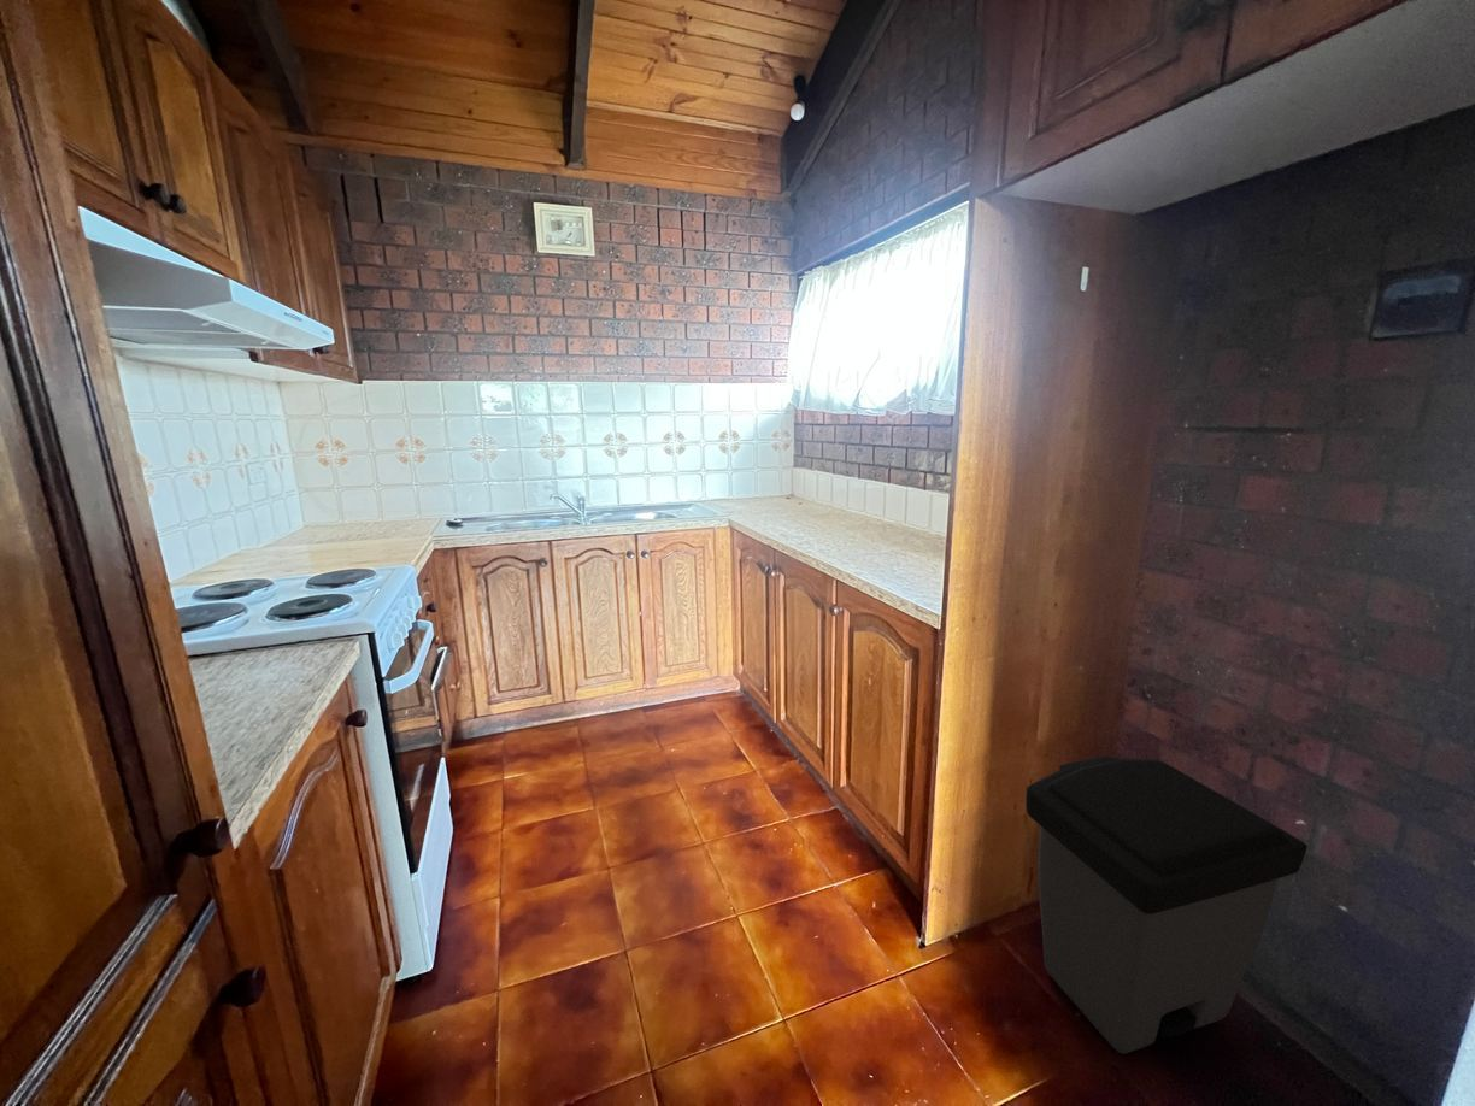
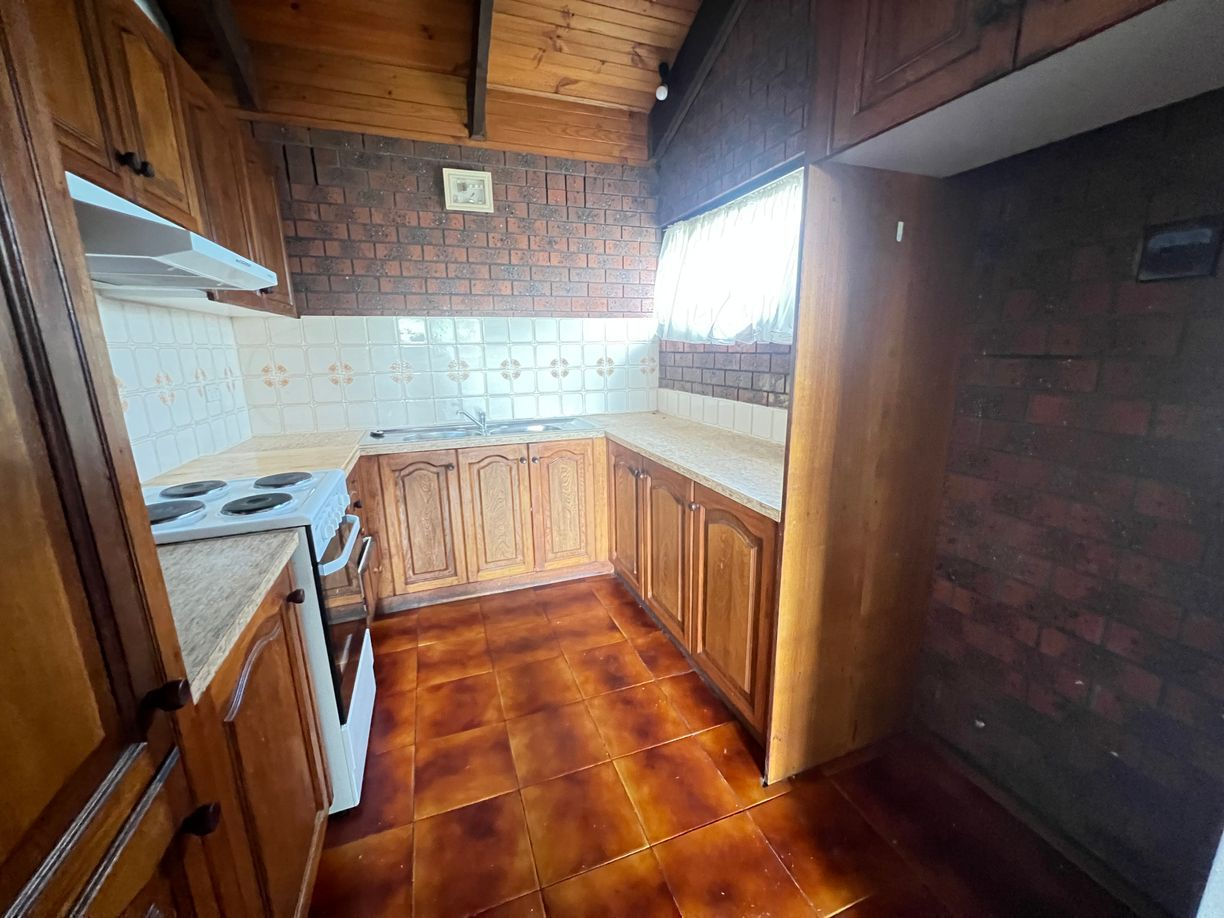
- trash can [1024,755,1309,1055]
